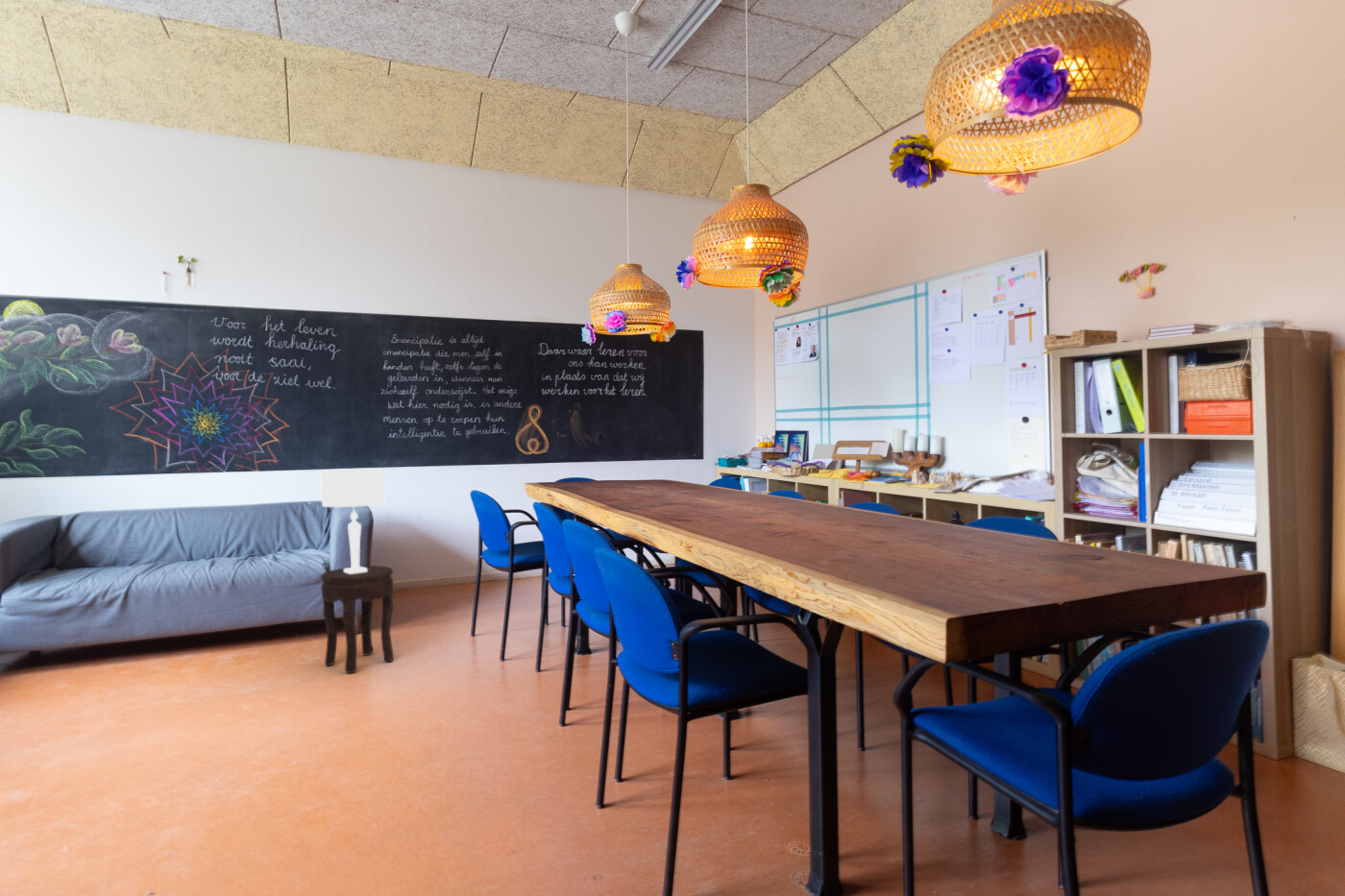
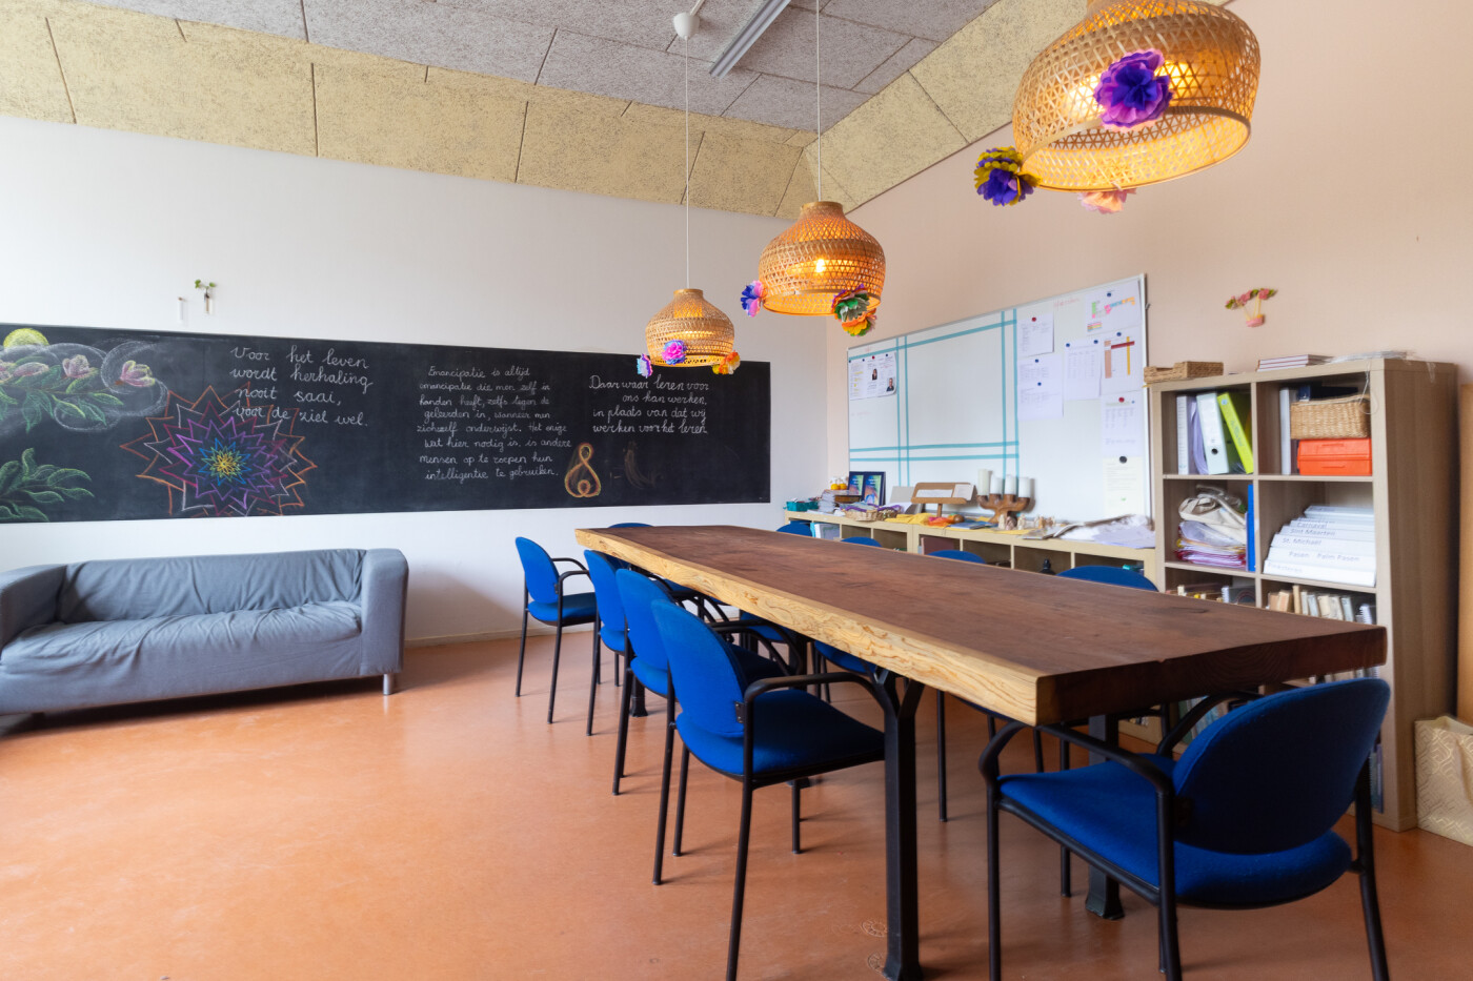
- table lamp [320,468,385,574]
- side table [320,565,395,674]
